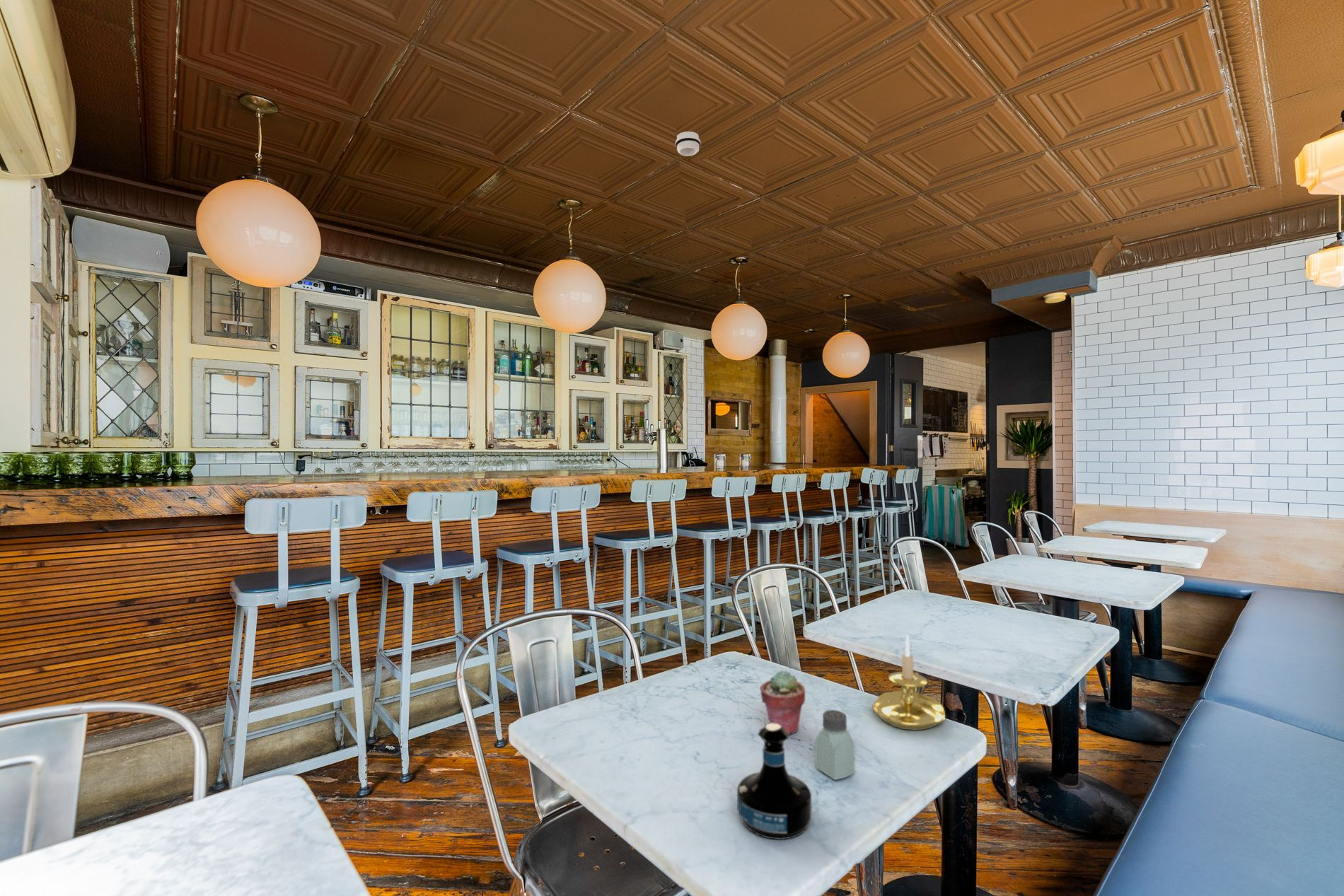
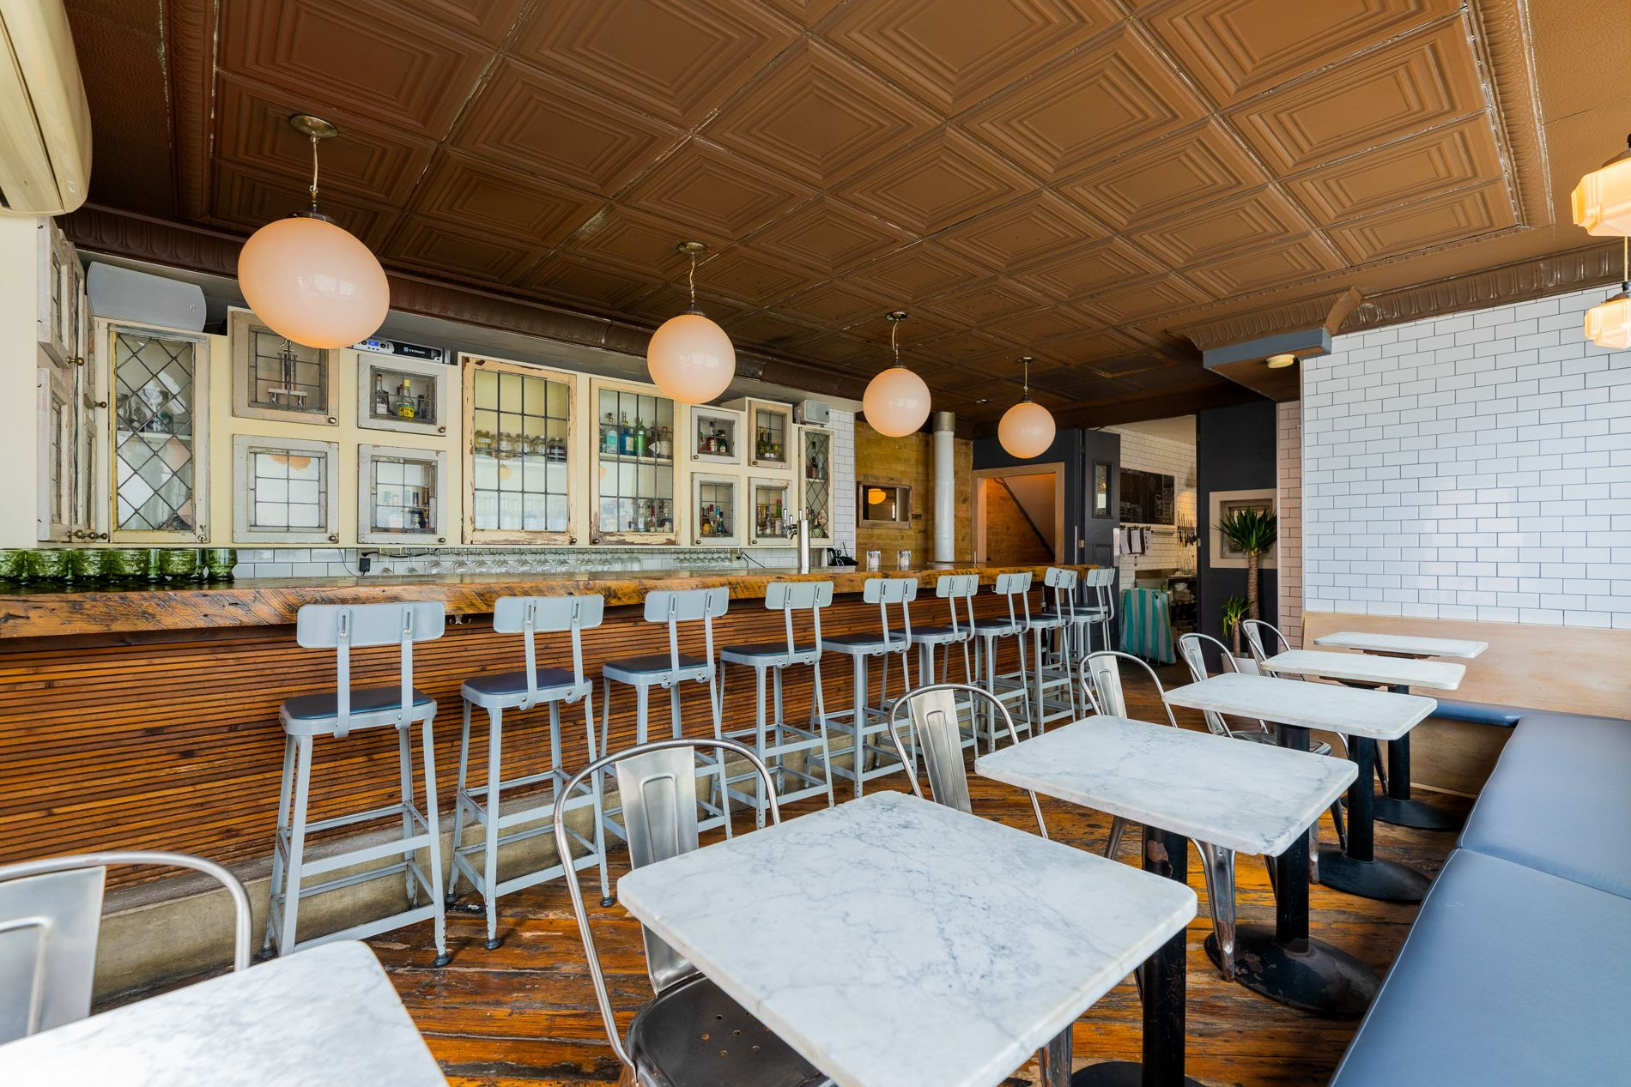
- smoke detector [675,131,701,157]
- saltshaker [815,709,856,781]
- potted succulent [759,670,806,735]
- tequila bottle [736,723,812,840]
- candle holder [871,634,946,731]
